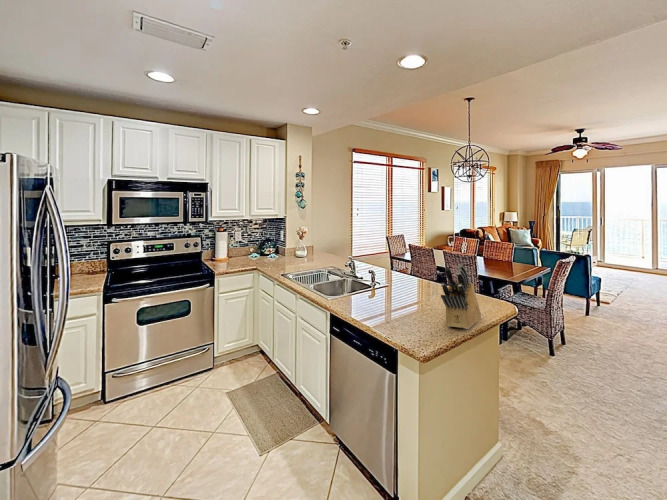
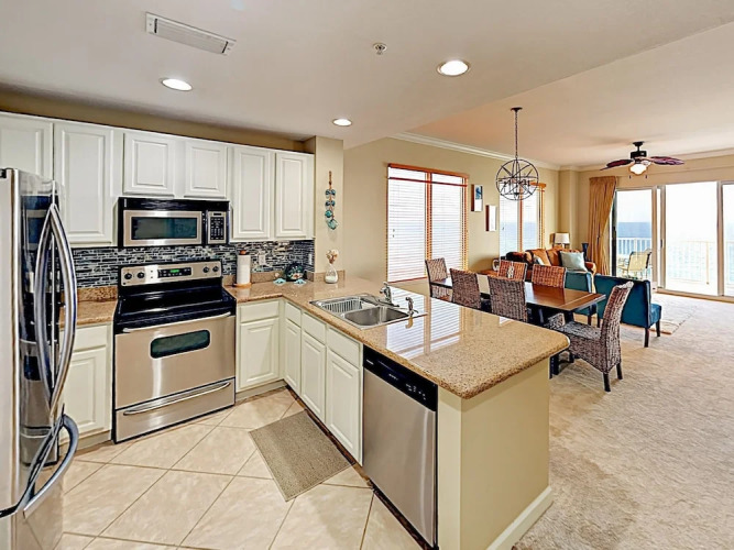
- knife block [440,264,482,330]
